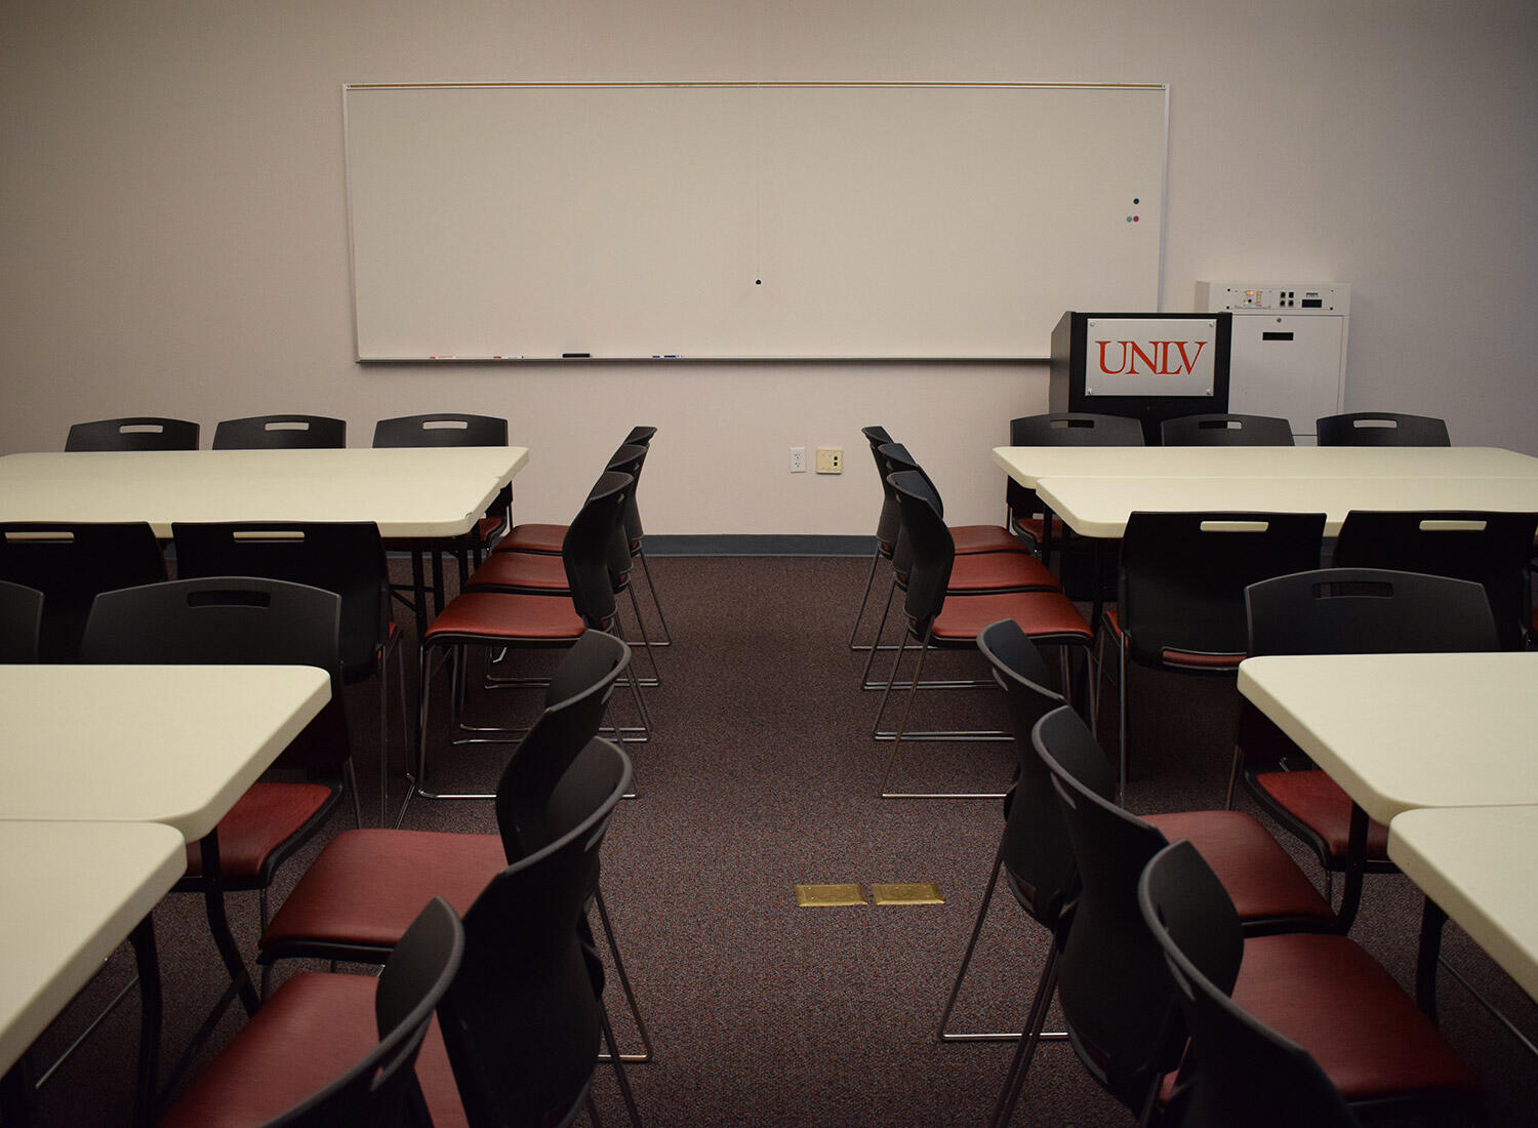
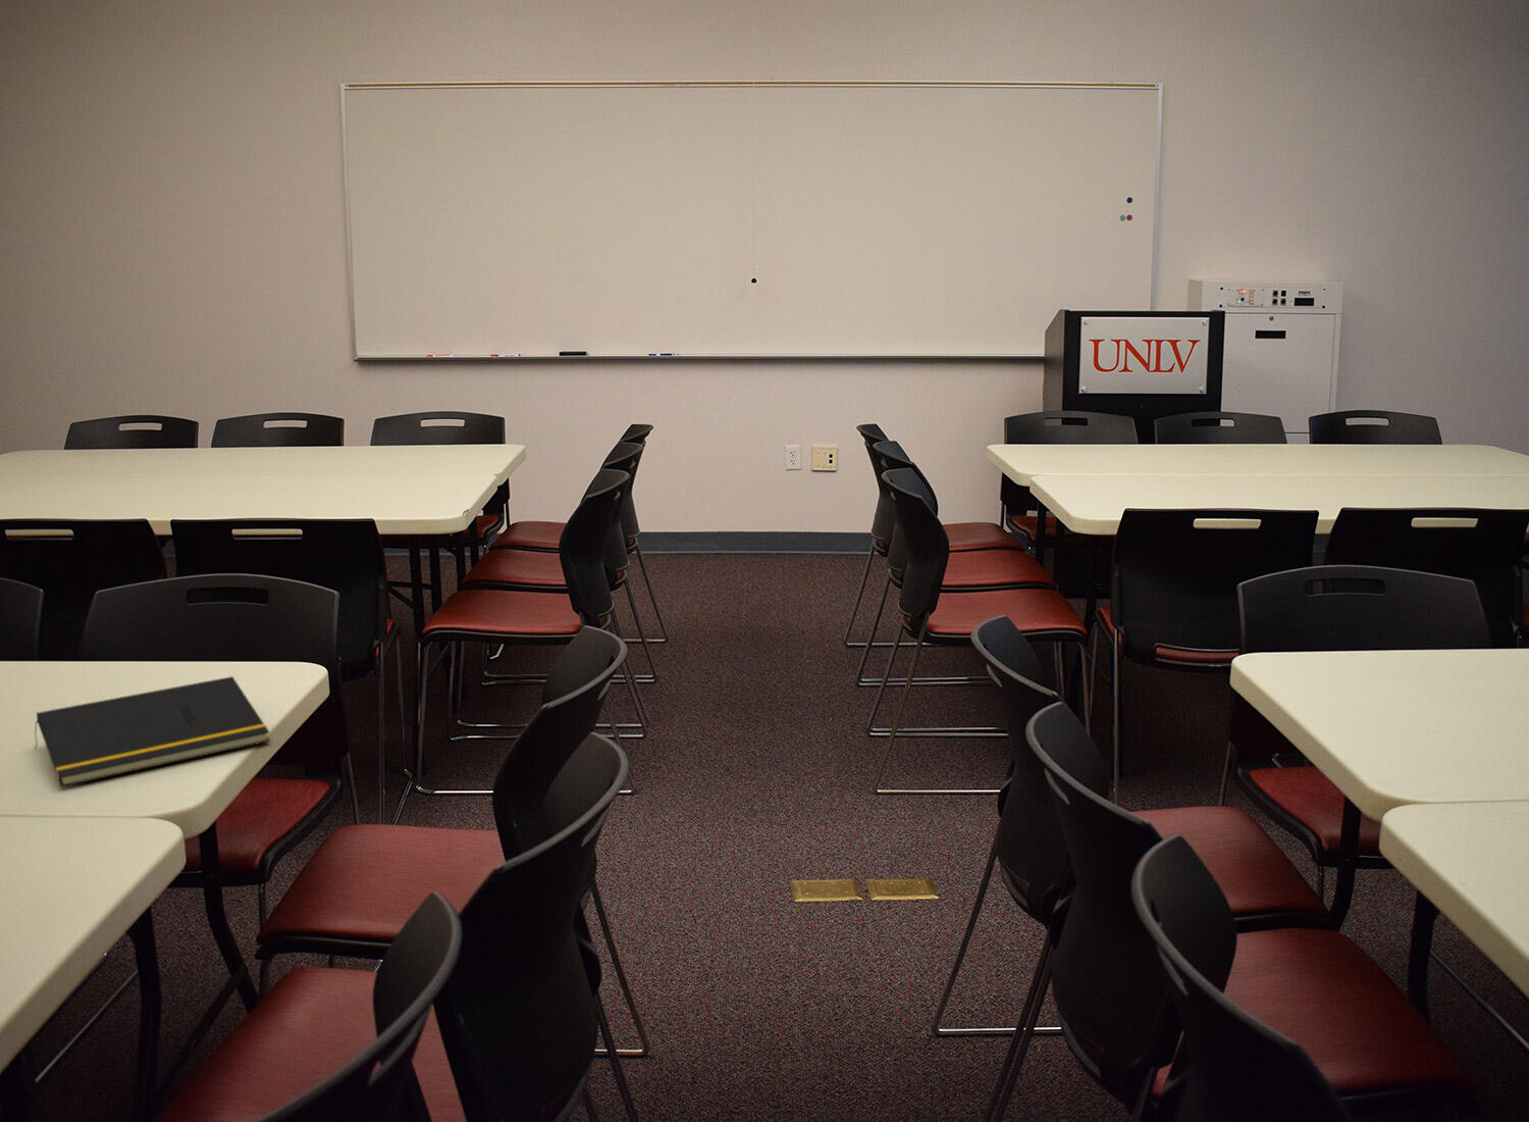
+ notepad [33,676,271,788]
